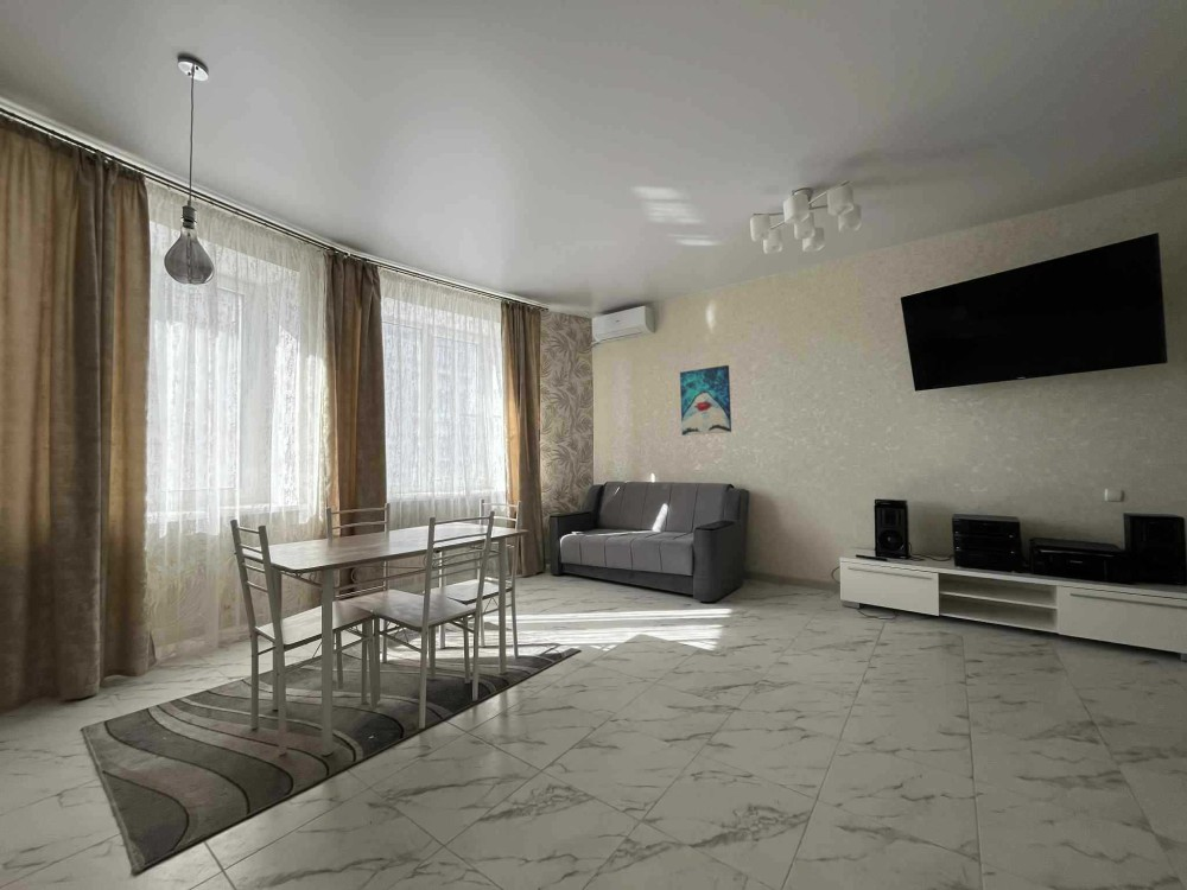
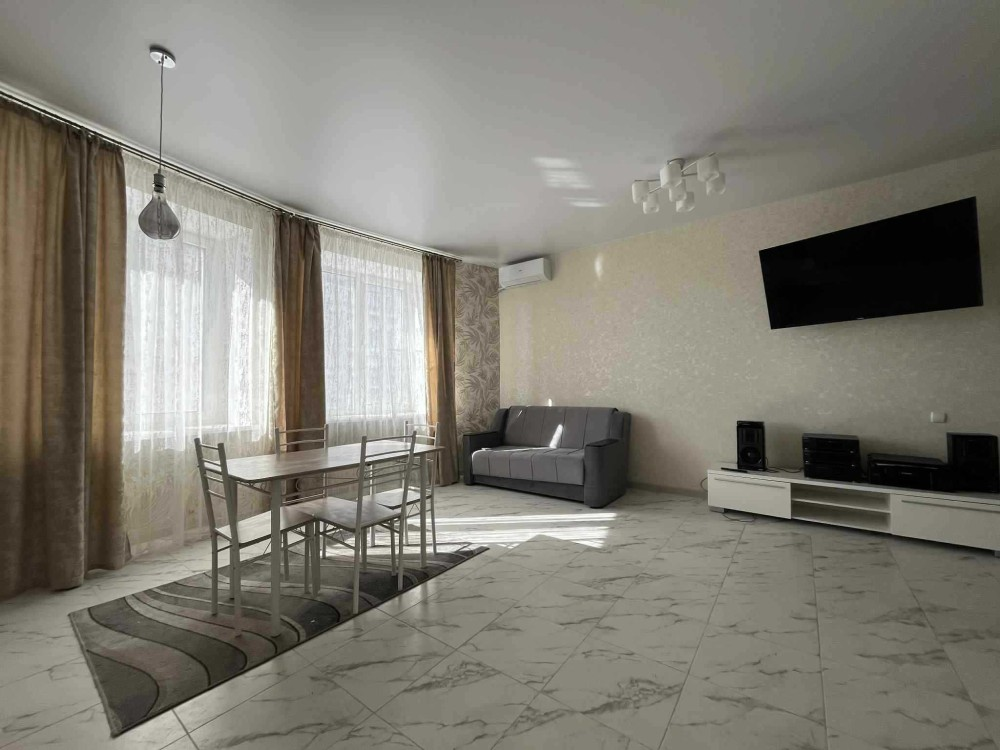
- wall art [679,364,732,437]
